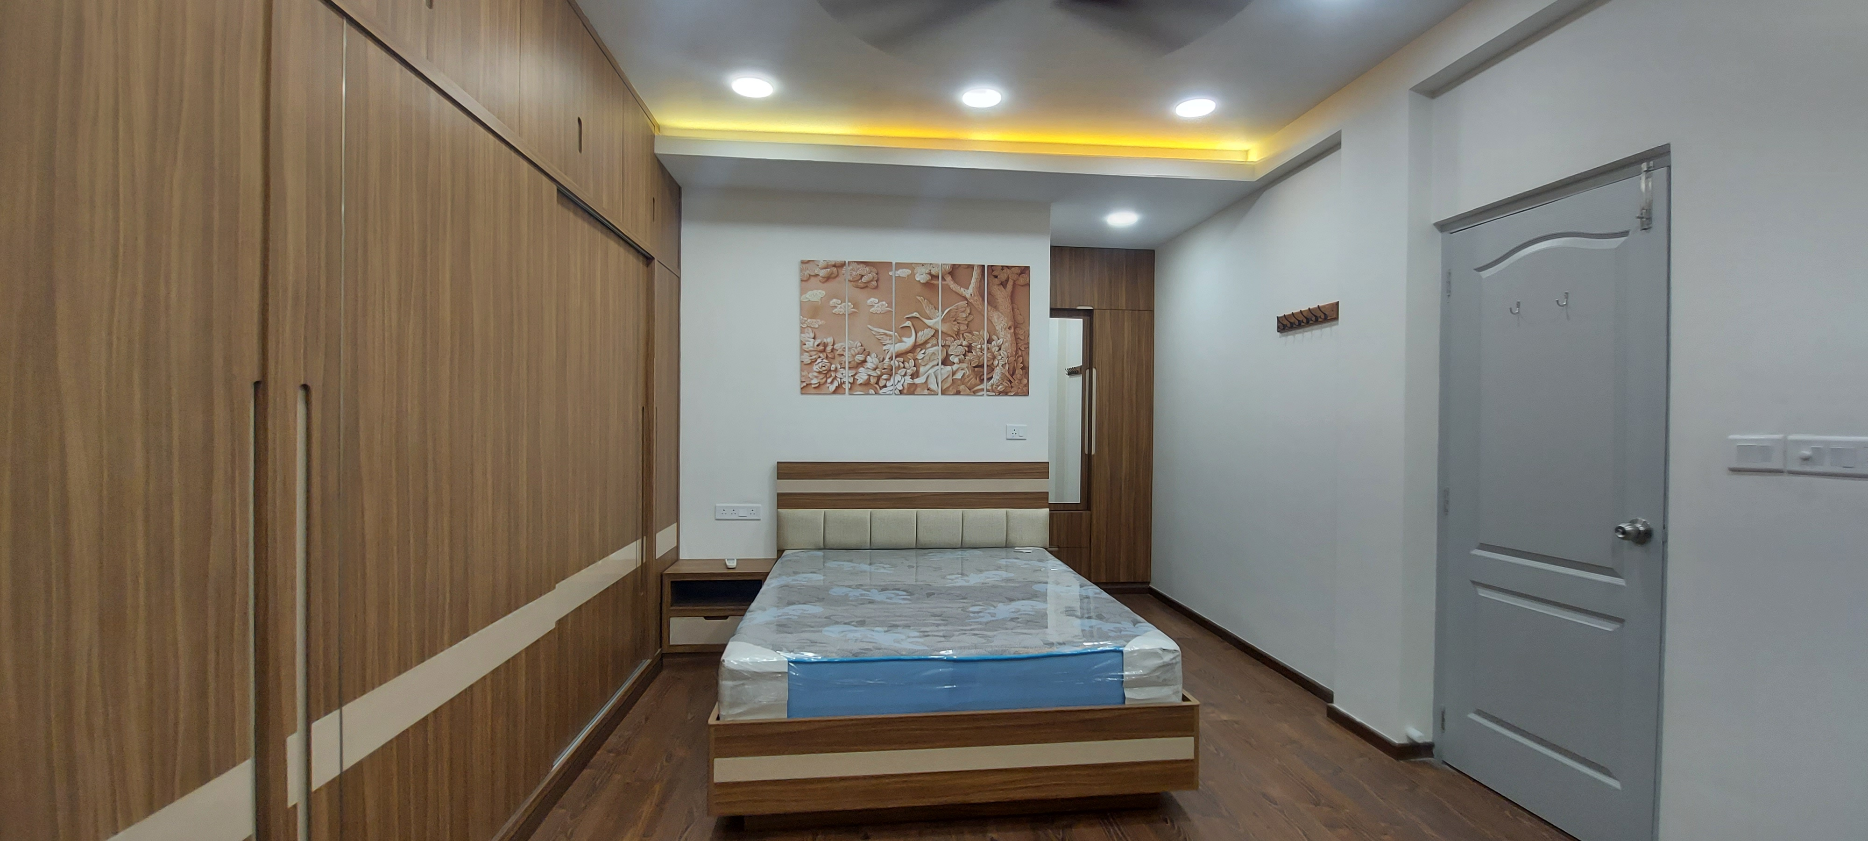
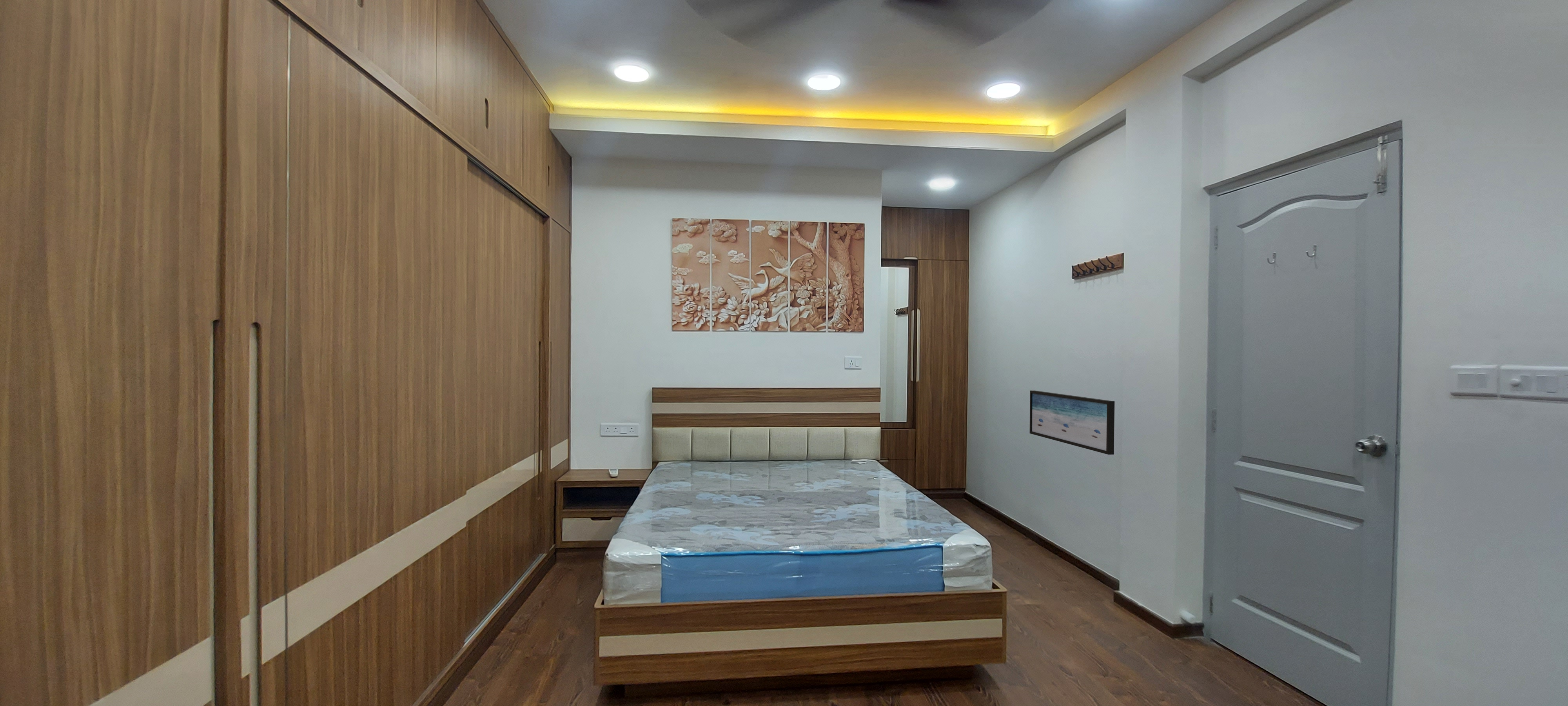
+ wall art [1029,390,1115,455]
